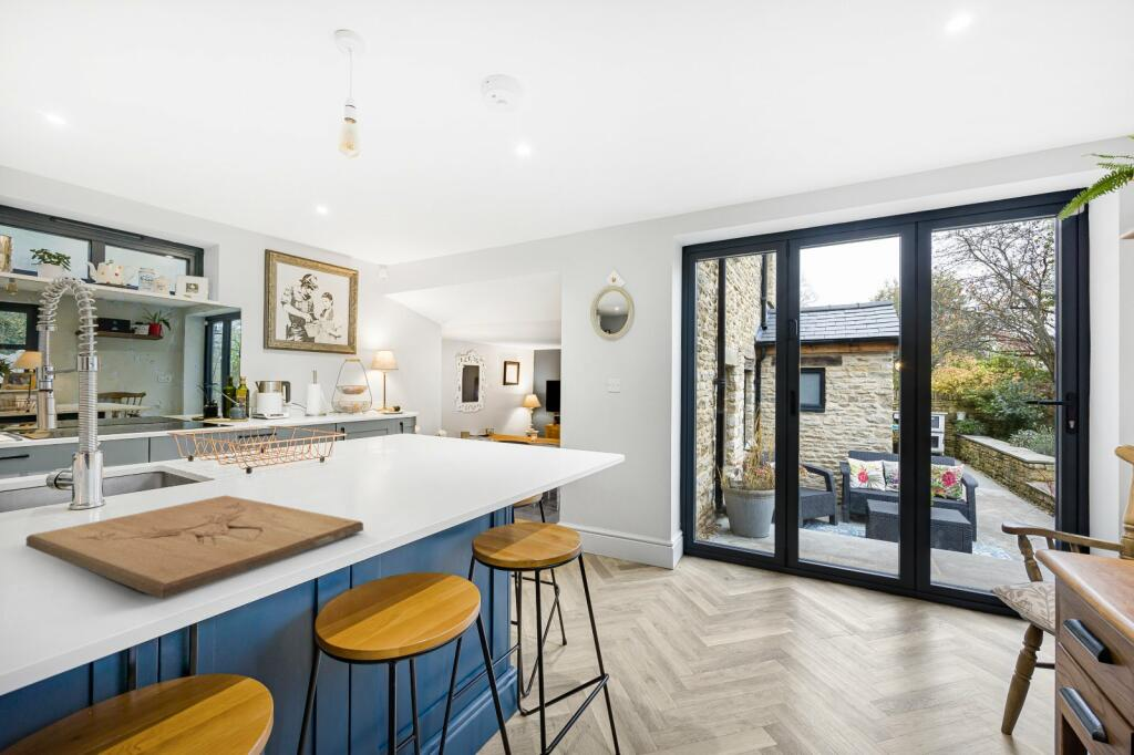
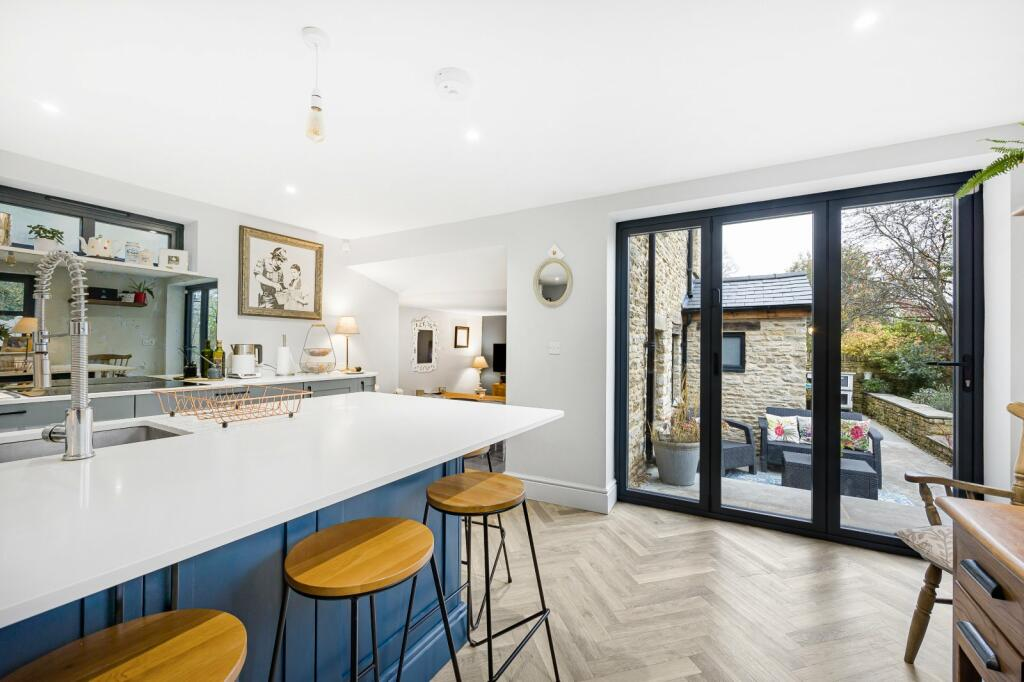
- cutting board [24,495,364,600]
